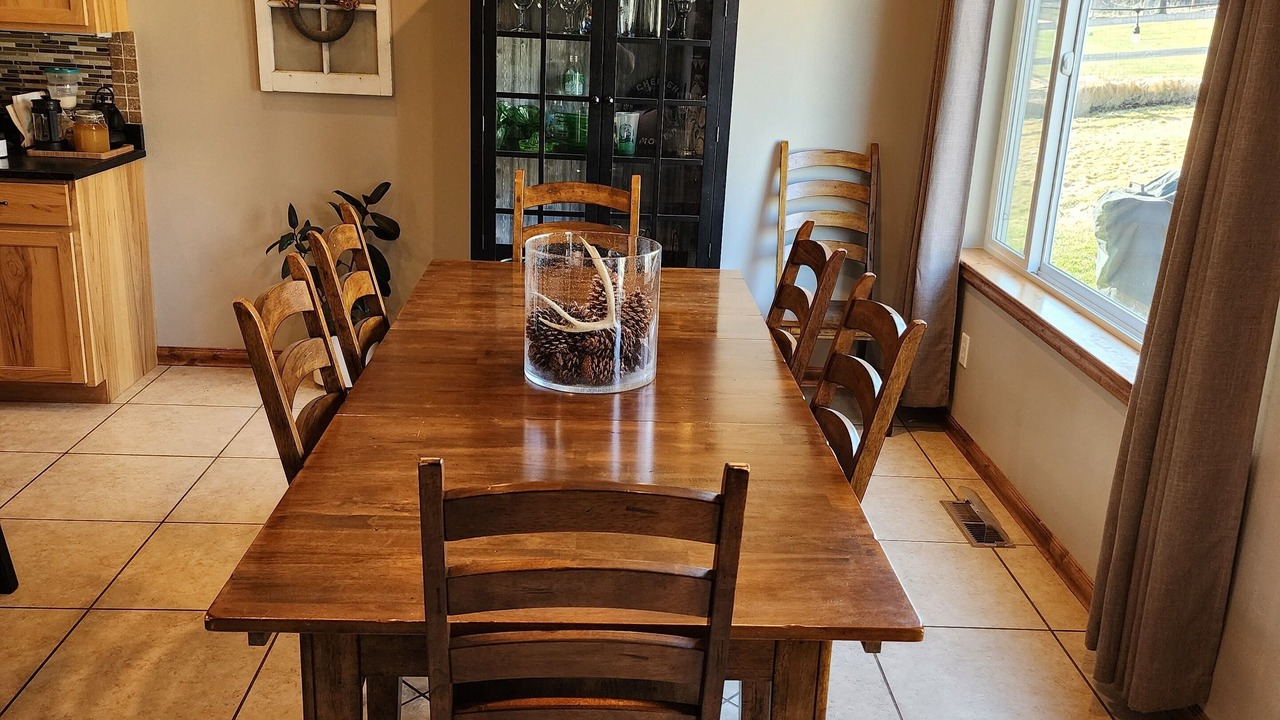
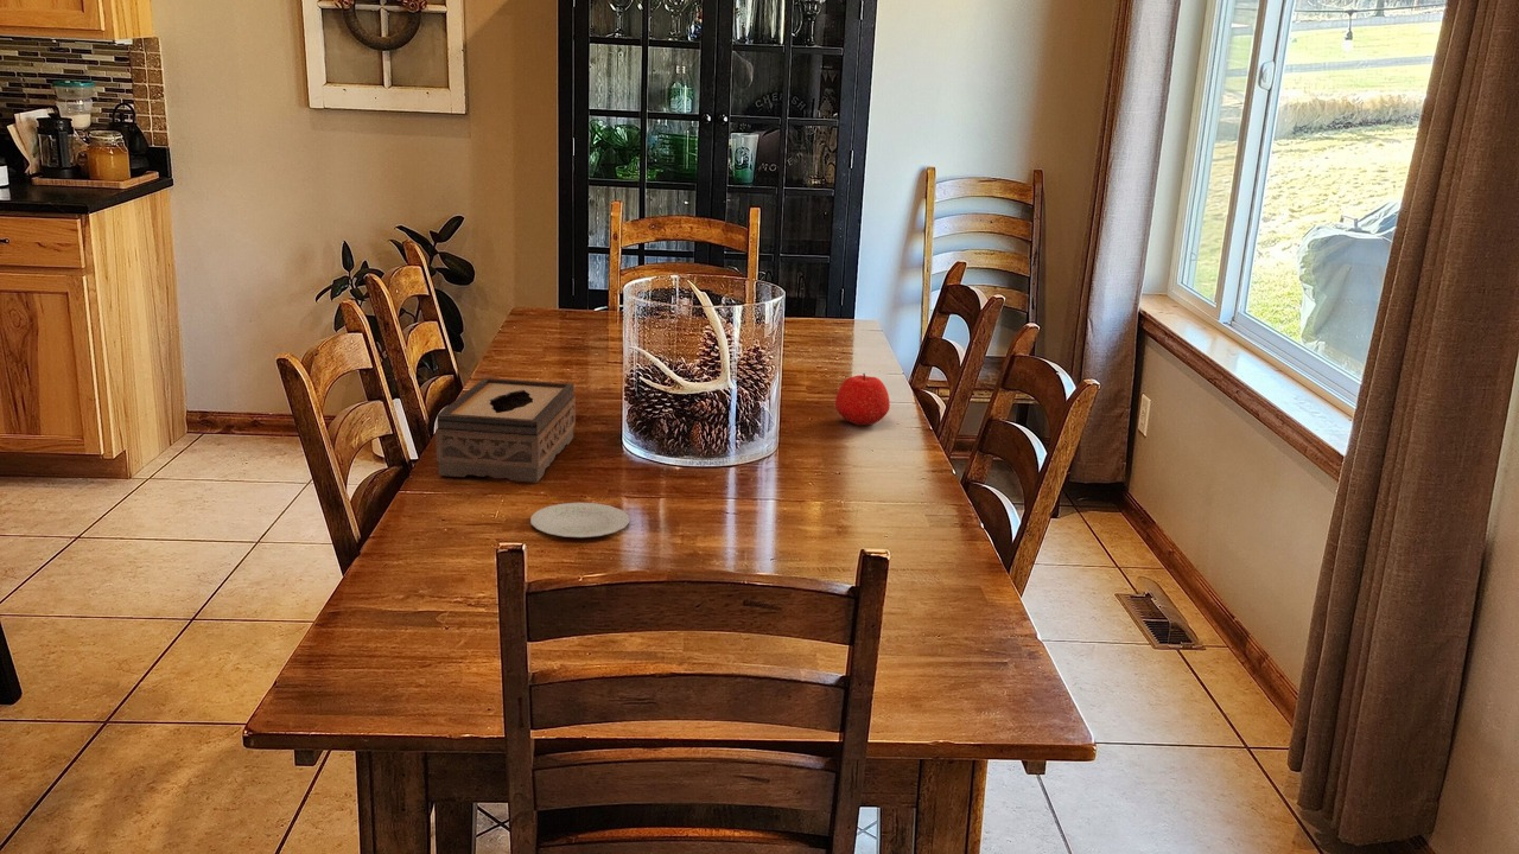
+ tissue box [434,377,577,484]
+ apple [834,372,891,427]
+ plate [529,502,630,538]
